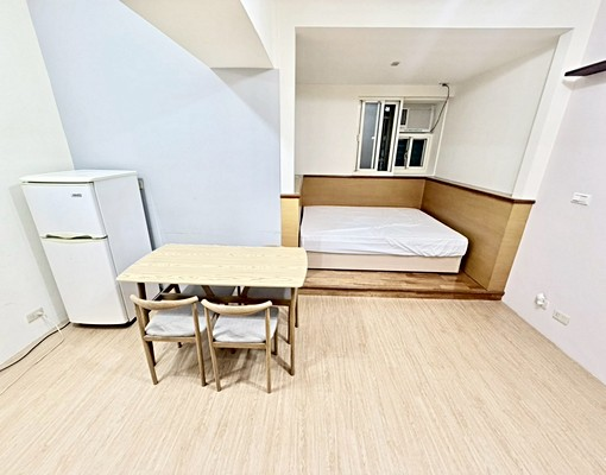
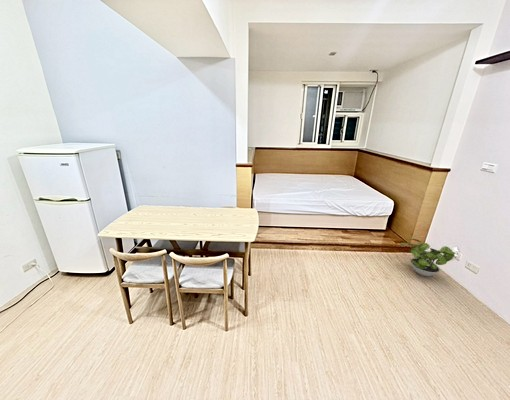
+ potted plant [399,238,456,277]
